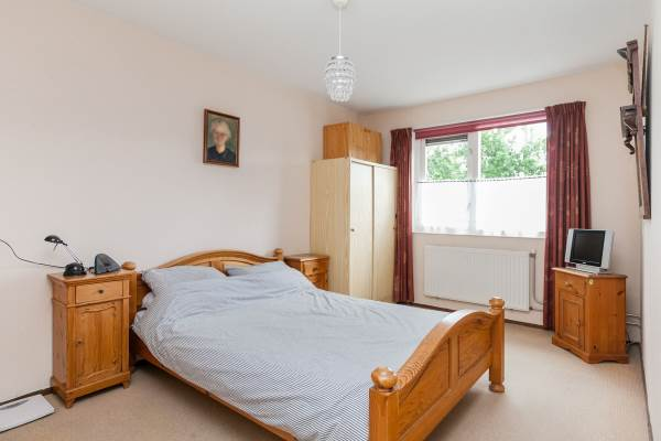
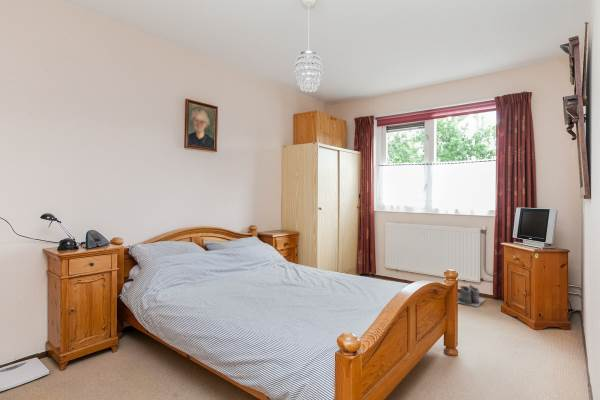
+ boots [457,284,486,308]
